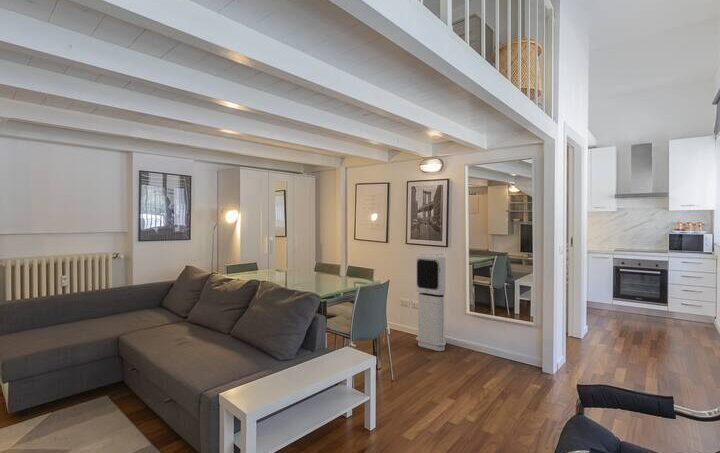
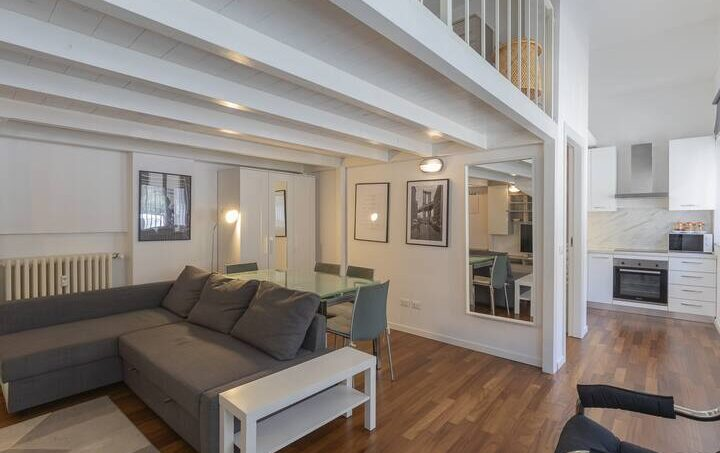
- air purifier [415,253,447,352]
